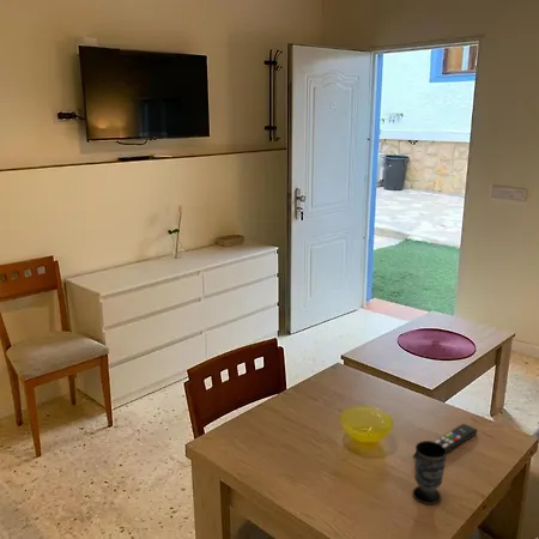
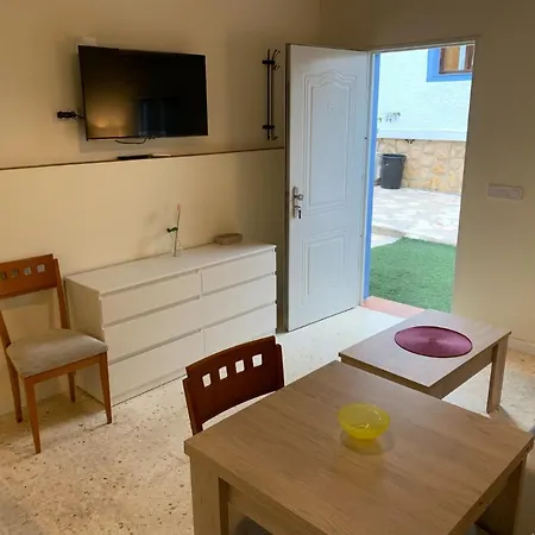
- cup [412,440,447,505]
- remote control [412,423,479,460]
